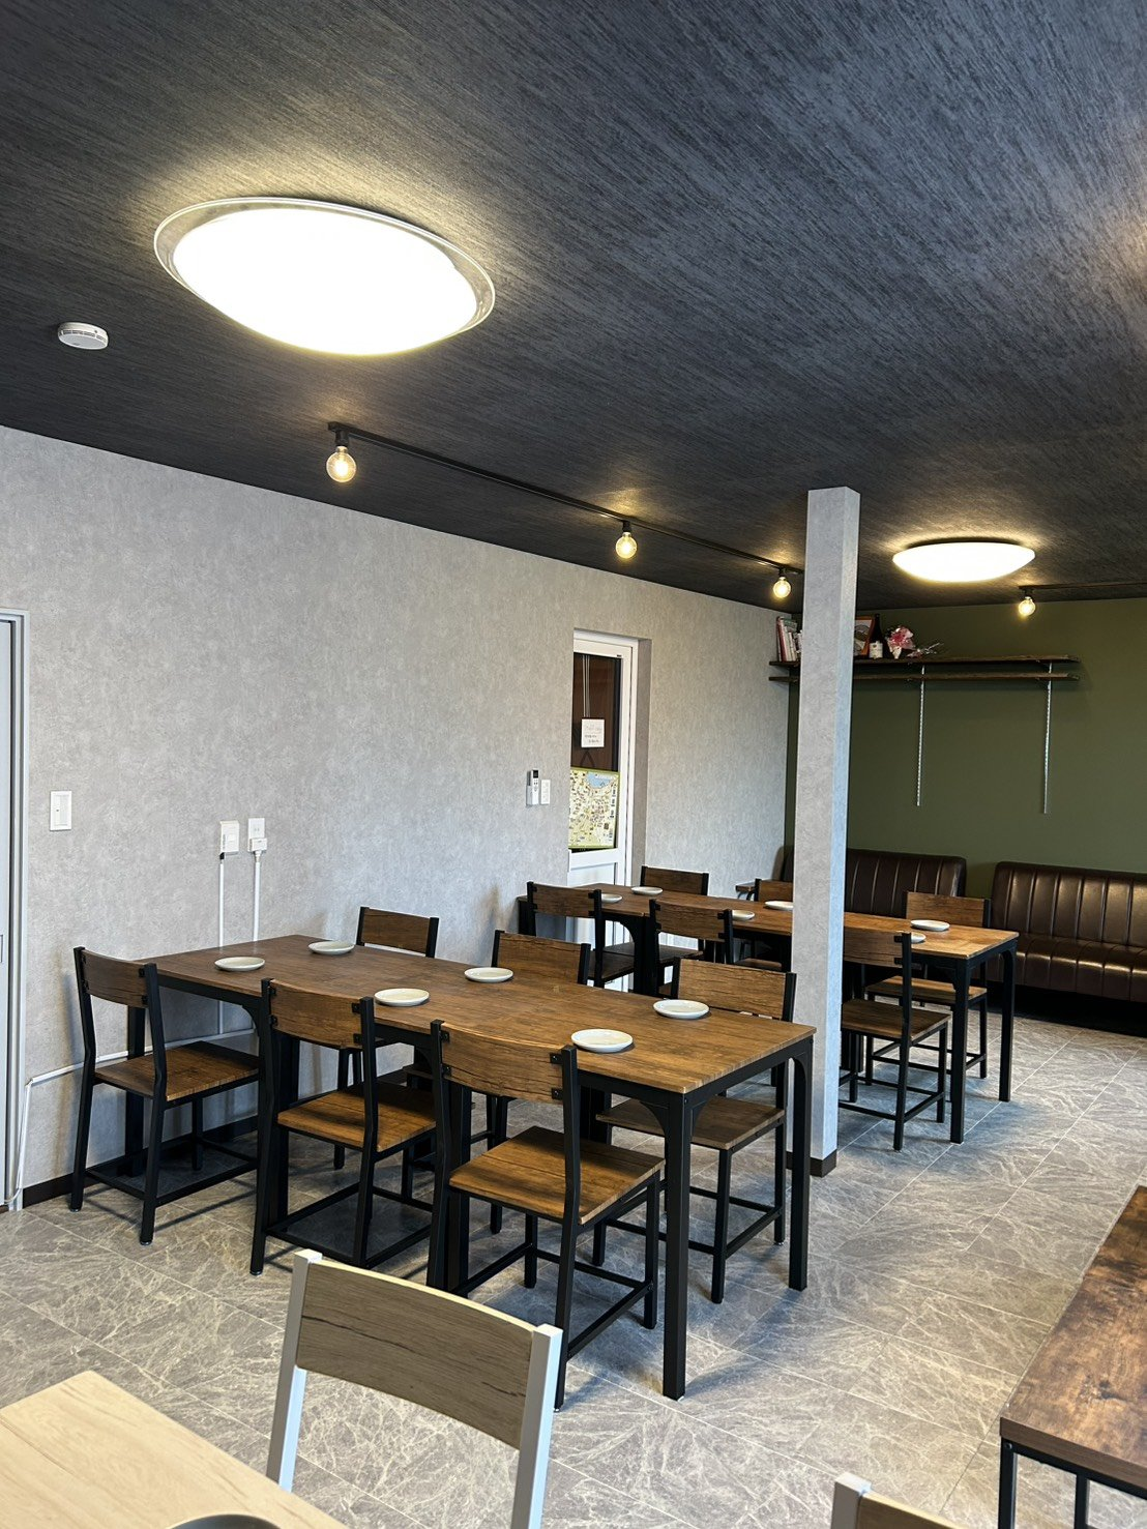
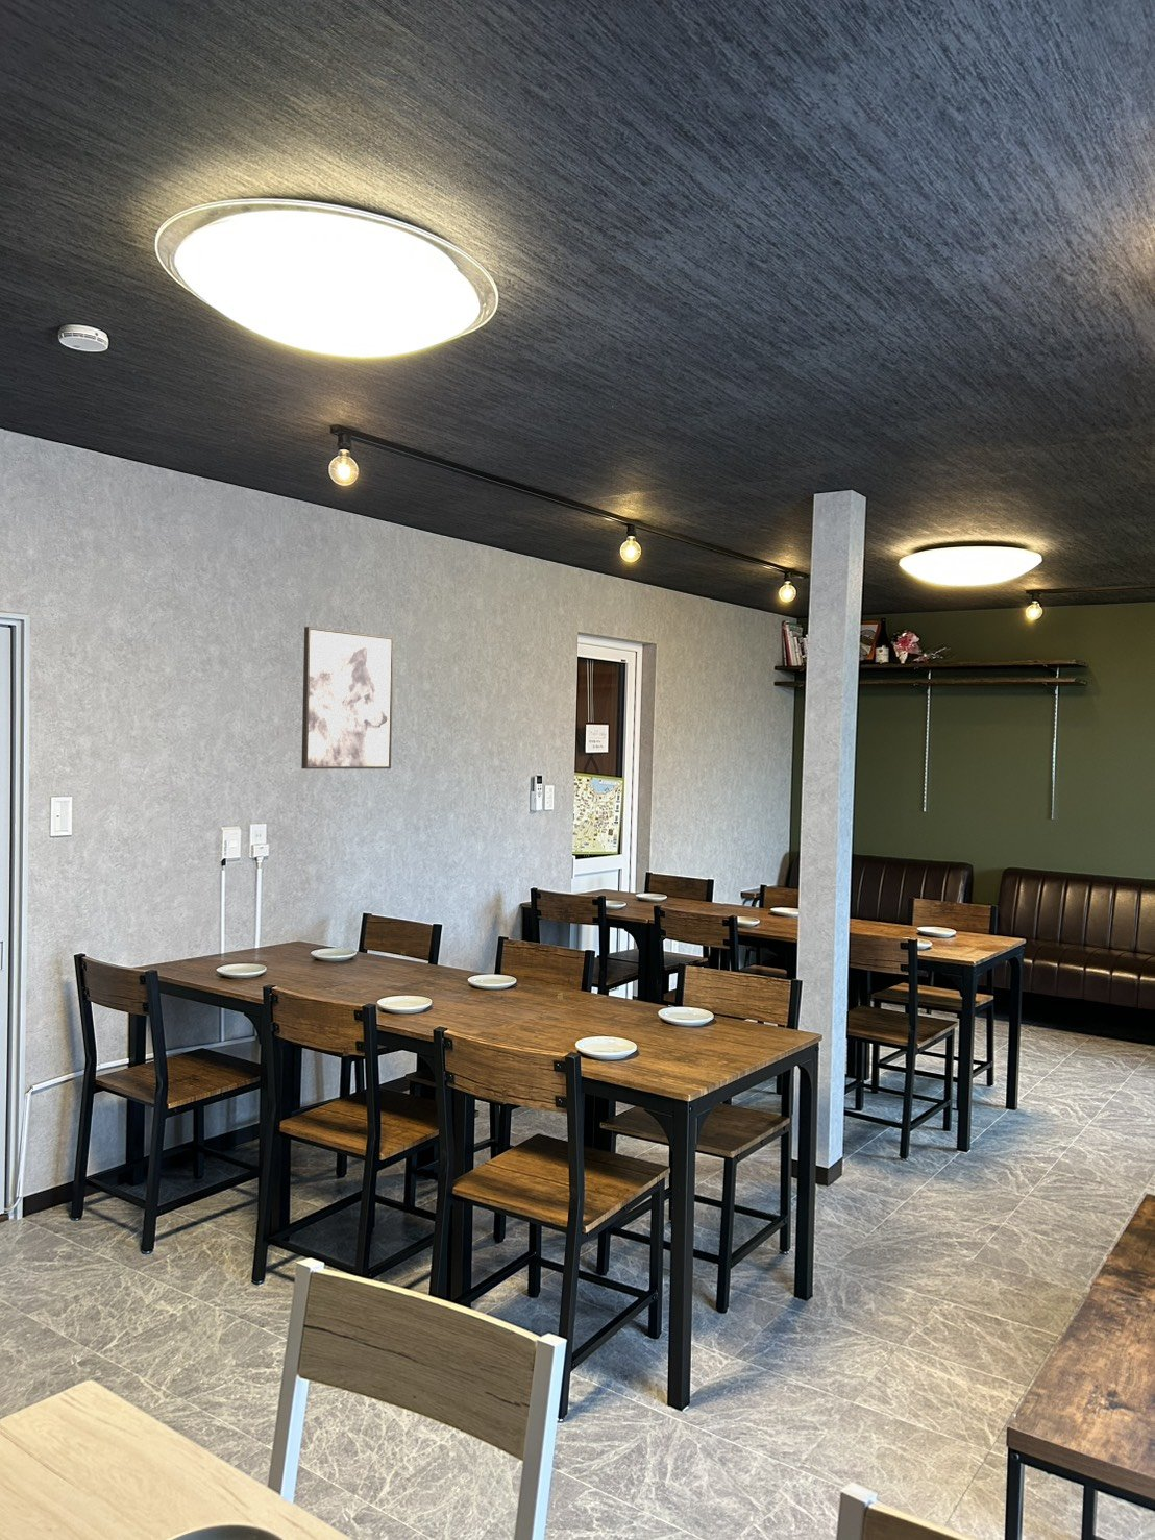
+ wall art [300,626,396,769]
